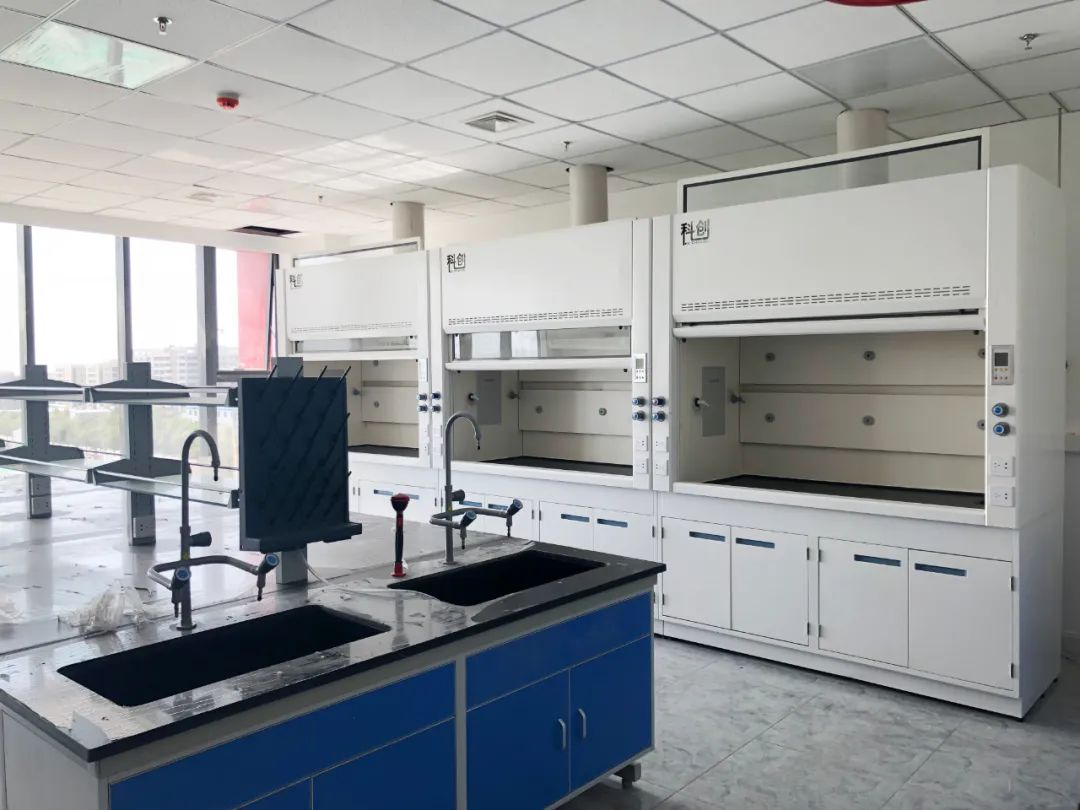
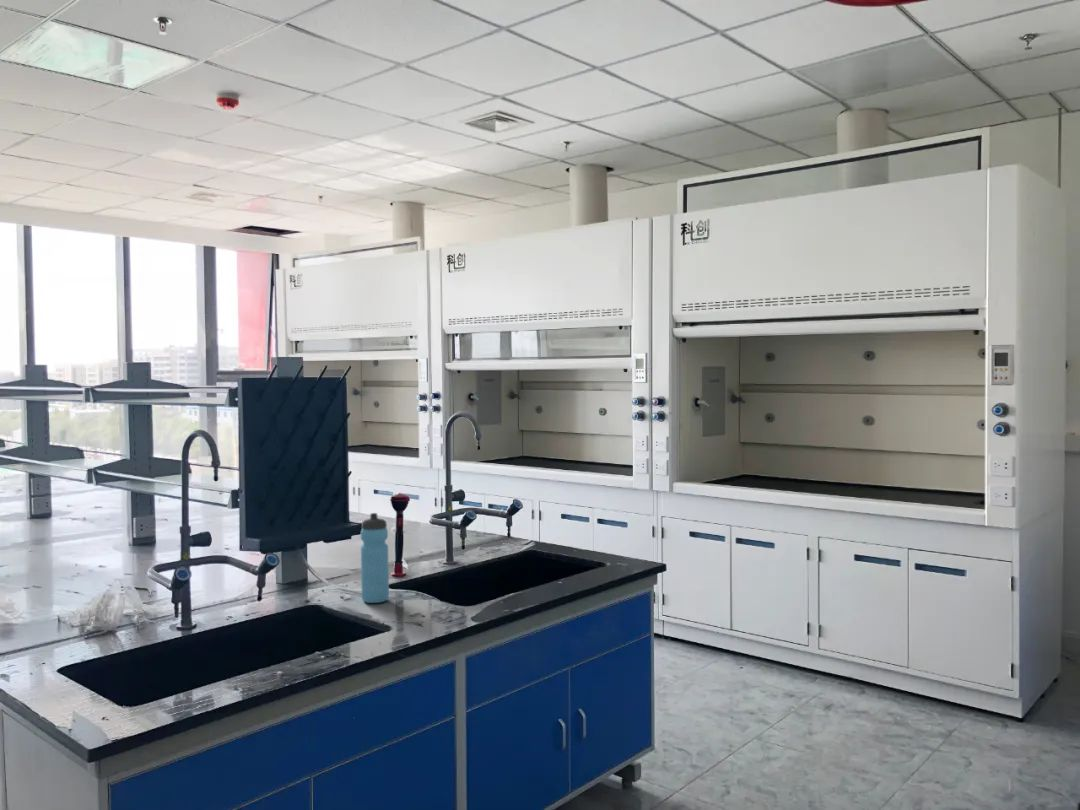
+ water bottle [360,512,390,604]
